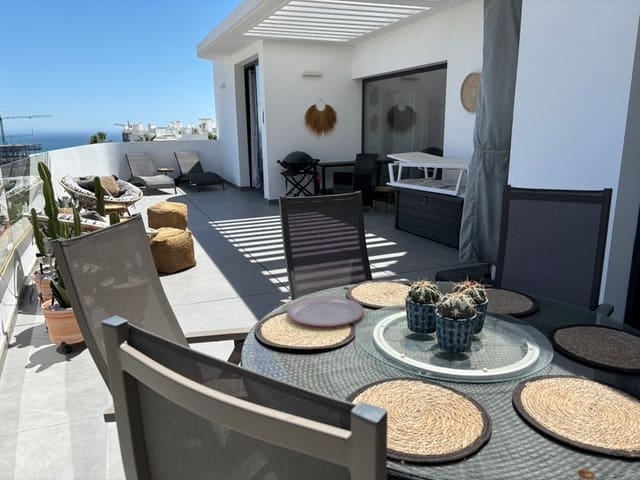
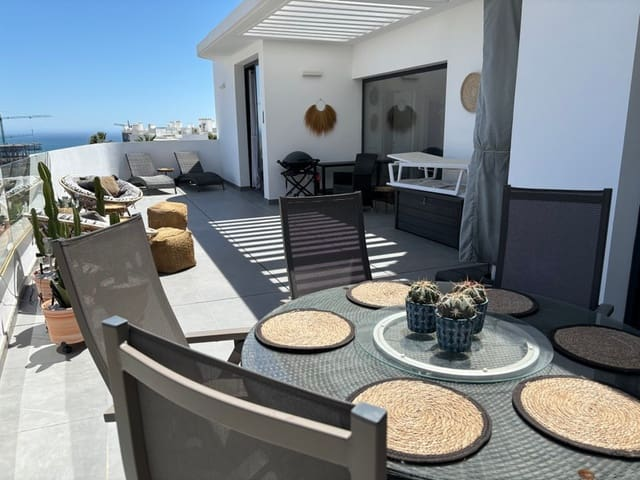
- plate [286,295,365,328]
